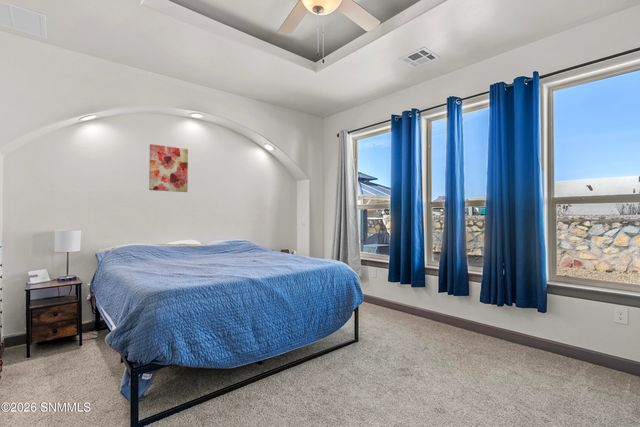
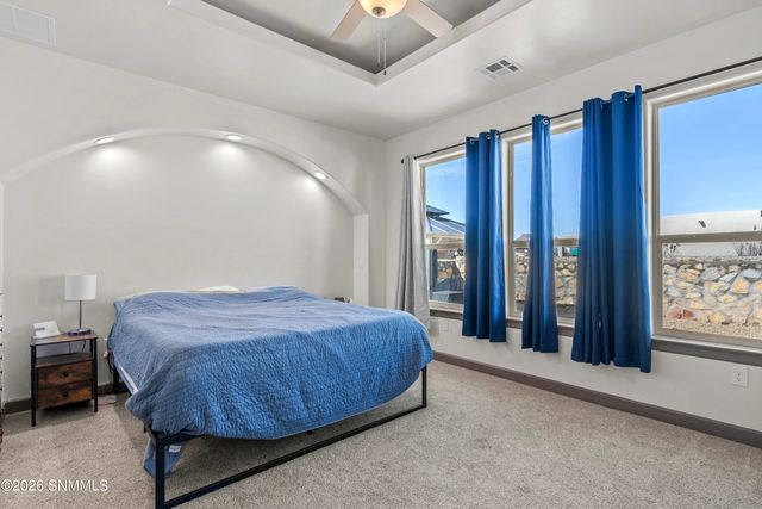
- wall art [148,143,189,193]
